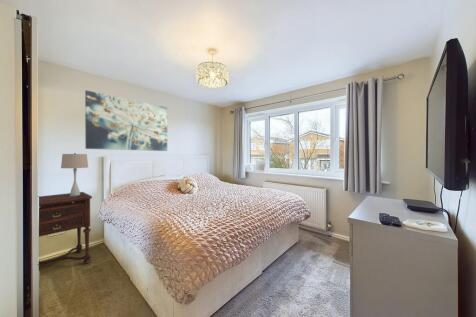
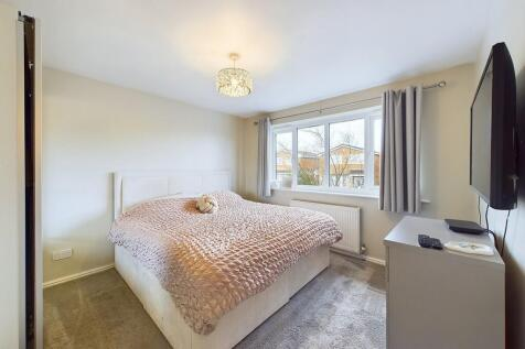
- side table [38,191,93,269]
- wall art [84,89,168,152]
- table lamp [60,152,89,196]
